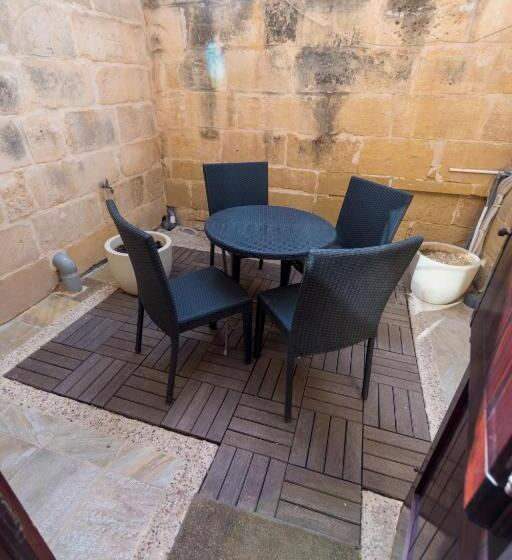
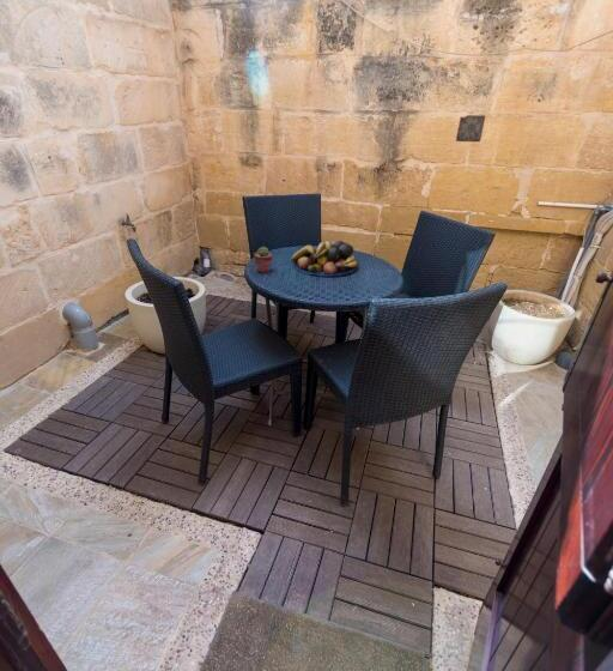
+ fruit bowl [290,240,360,278]
+ ceramic tile [455,114,486,143]
+ potted succulent [253,246,274,274]
